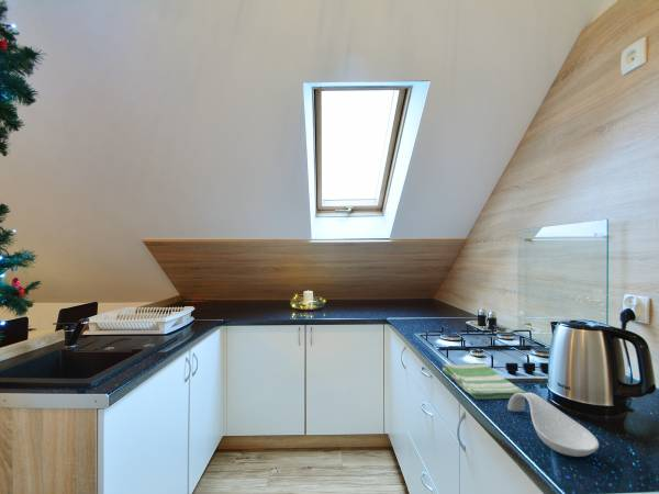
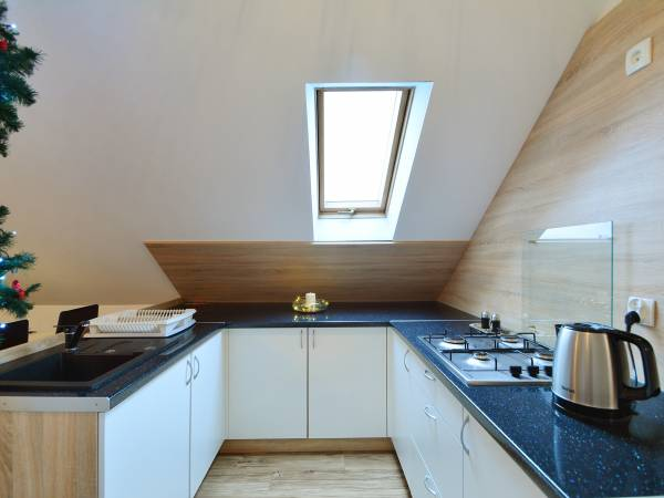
- spoon rest [506,392,600,458]
- dish towel [442,362,527,401]
